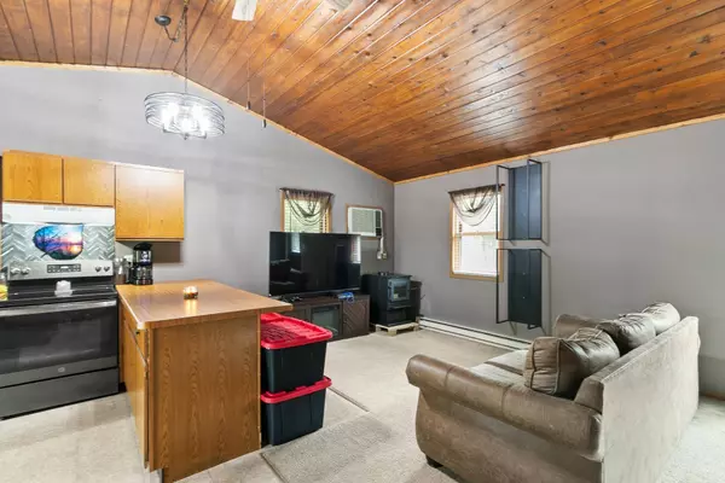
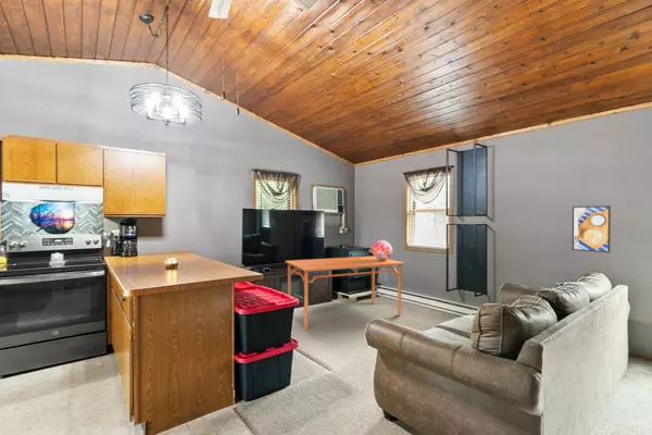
+ dining table [284,254,406,331]
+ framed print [570,204,612,253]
+ decorative globe [372,239,393,260]
